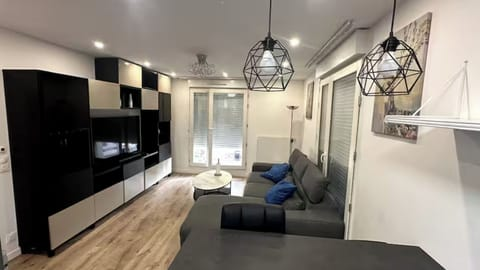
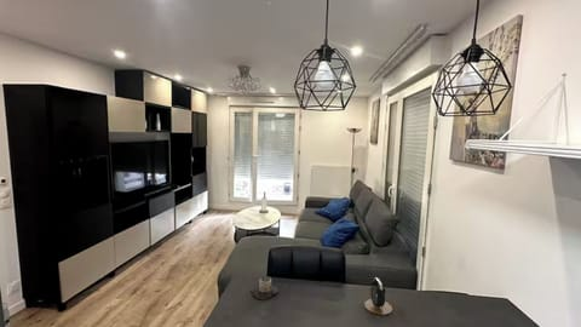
+ mug [249,275,278,300]
+ alarm clock [363,276,393,316]
